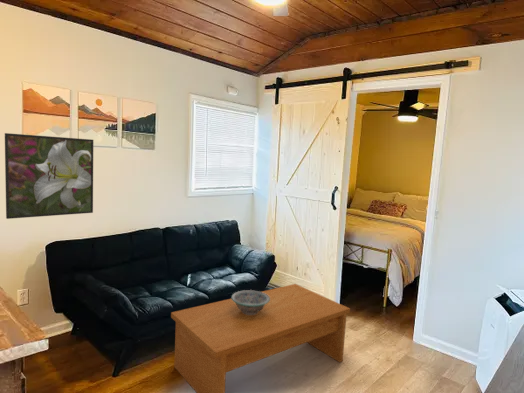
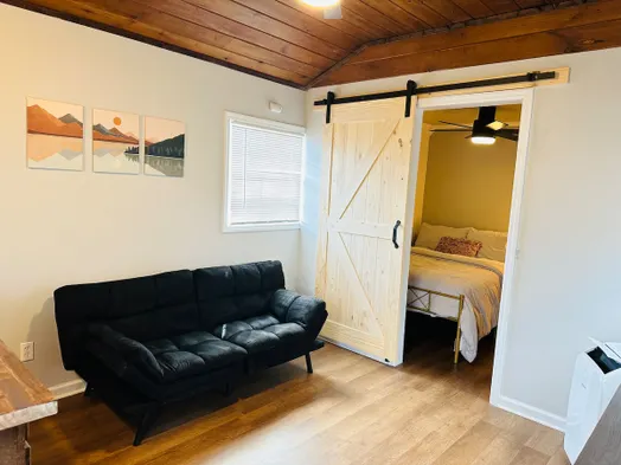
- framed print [4,132,94,220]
- decorative bowl [230,289,270,315]
- coffee table [170,283,351,393]
